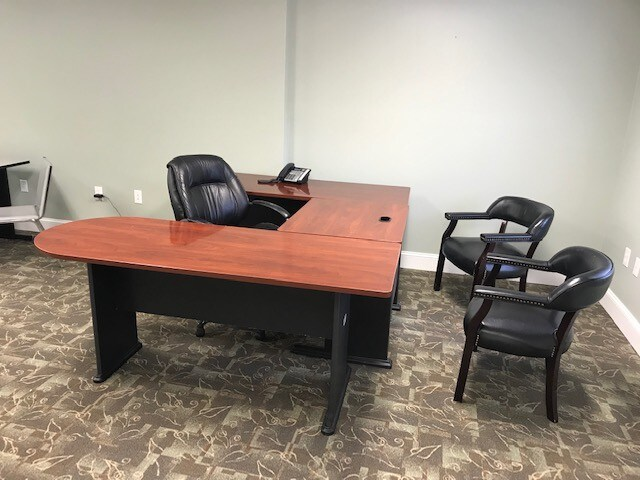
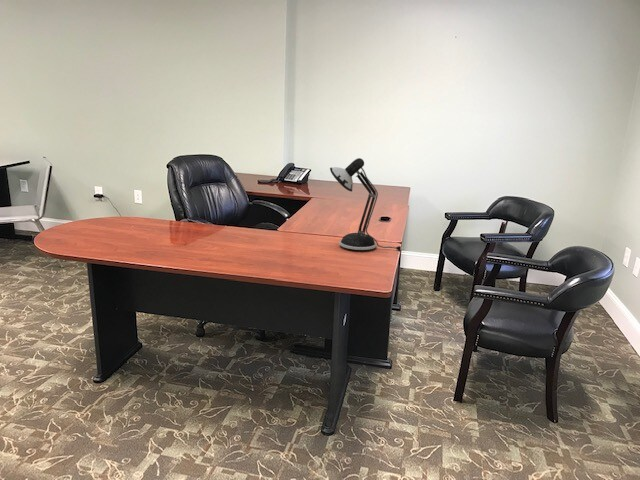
+ desk lamp [329,157,404,251]
